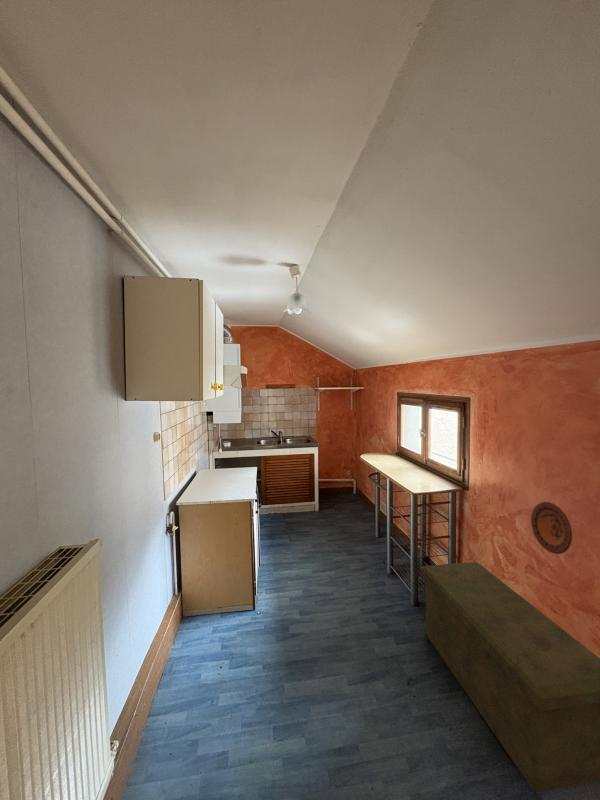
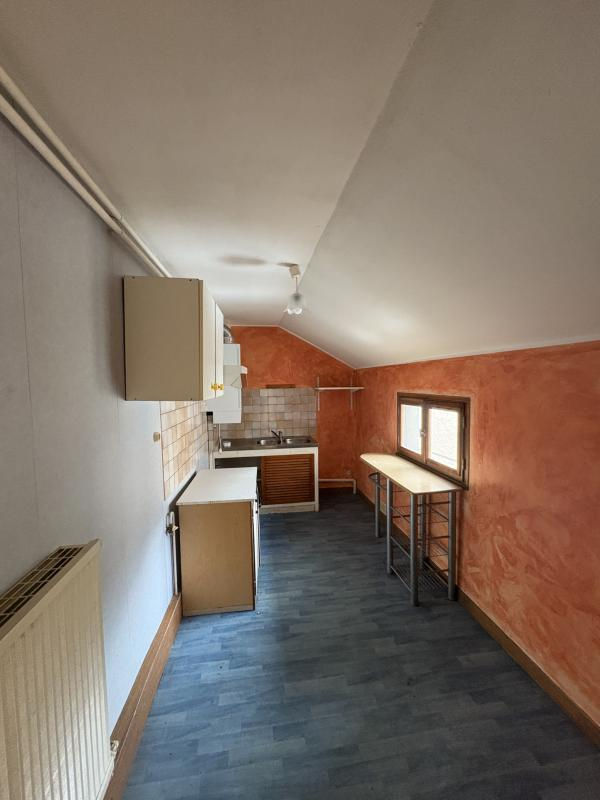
- storage bench [419,561,600,793]
- decorative plate [530,501,573,555]
